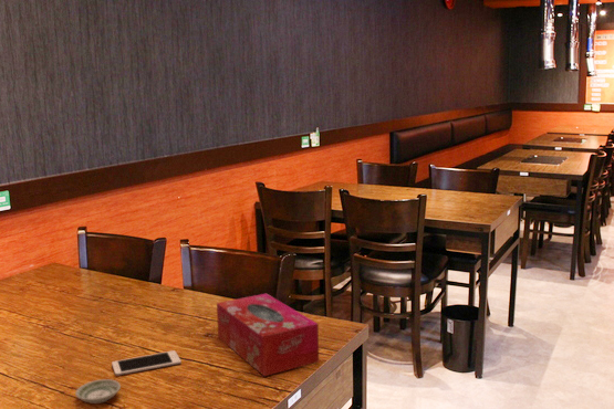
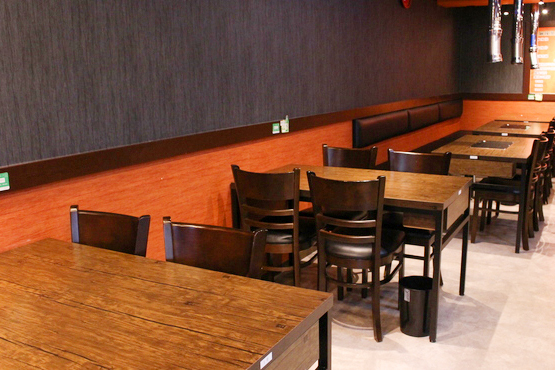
- saucer [74,378,122,405]
- cell phone [111,349,183,377]
- tissue box [216,293,320,377]
